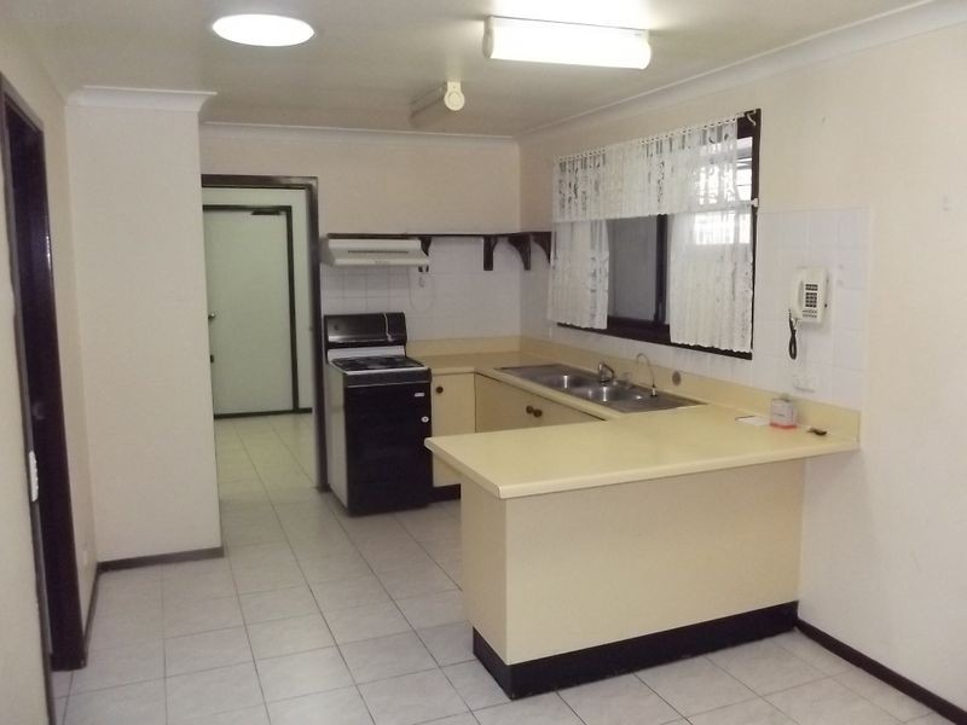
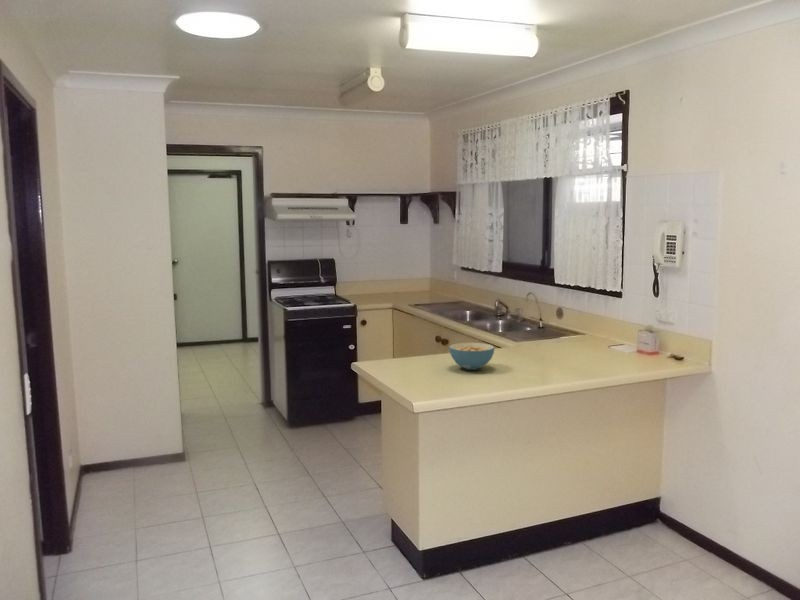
+ cereal bowl [448,342,496,371]
